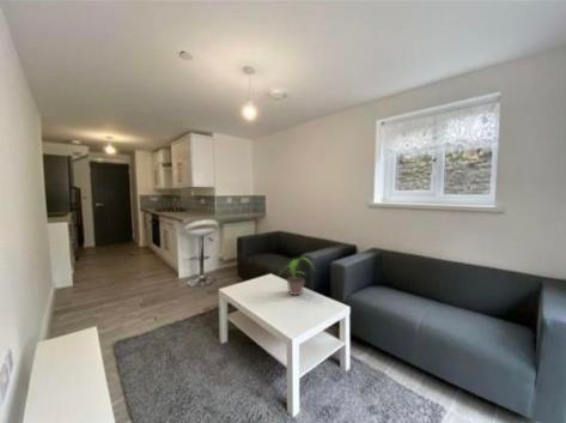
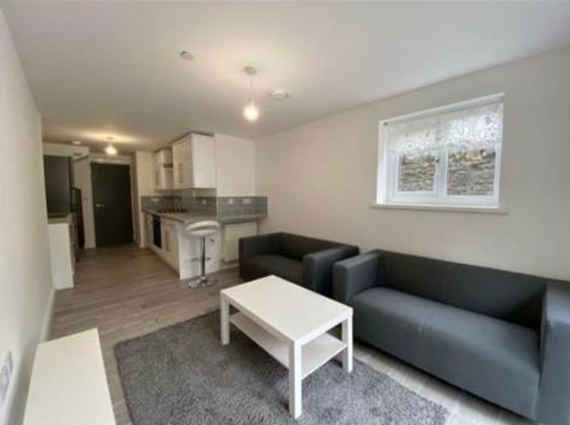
- potted plant [276,256,317,296]
